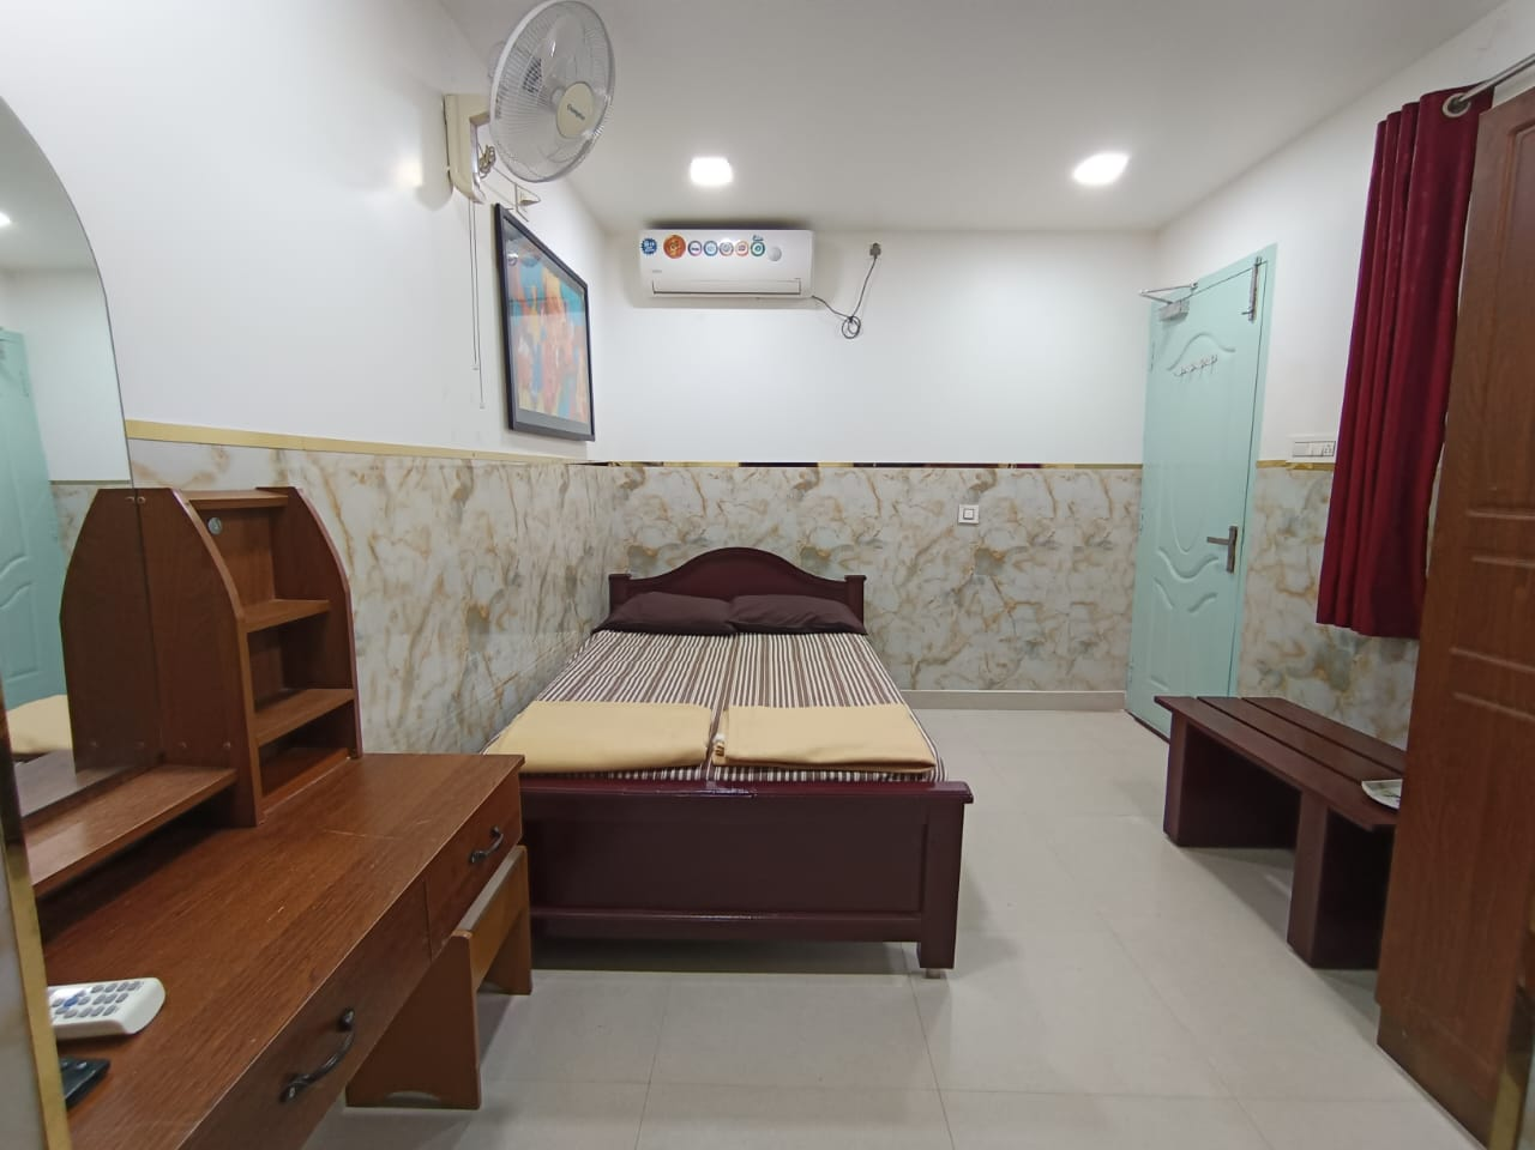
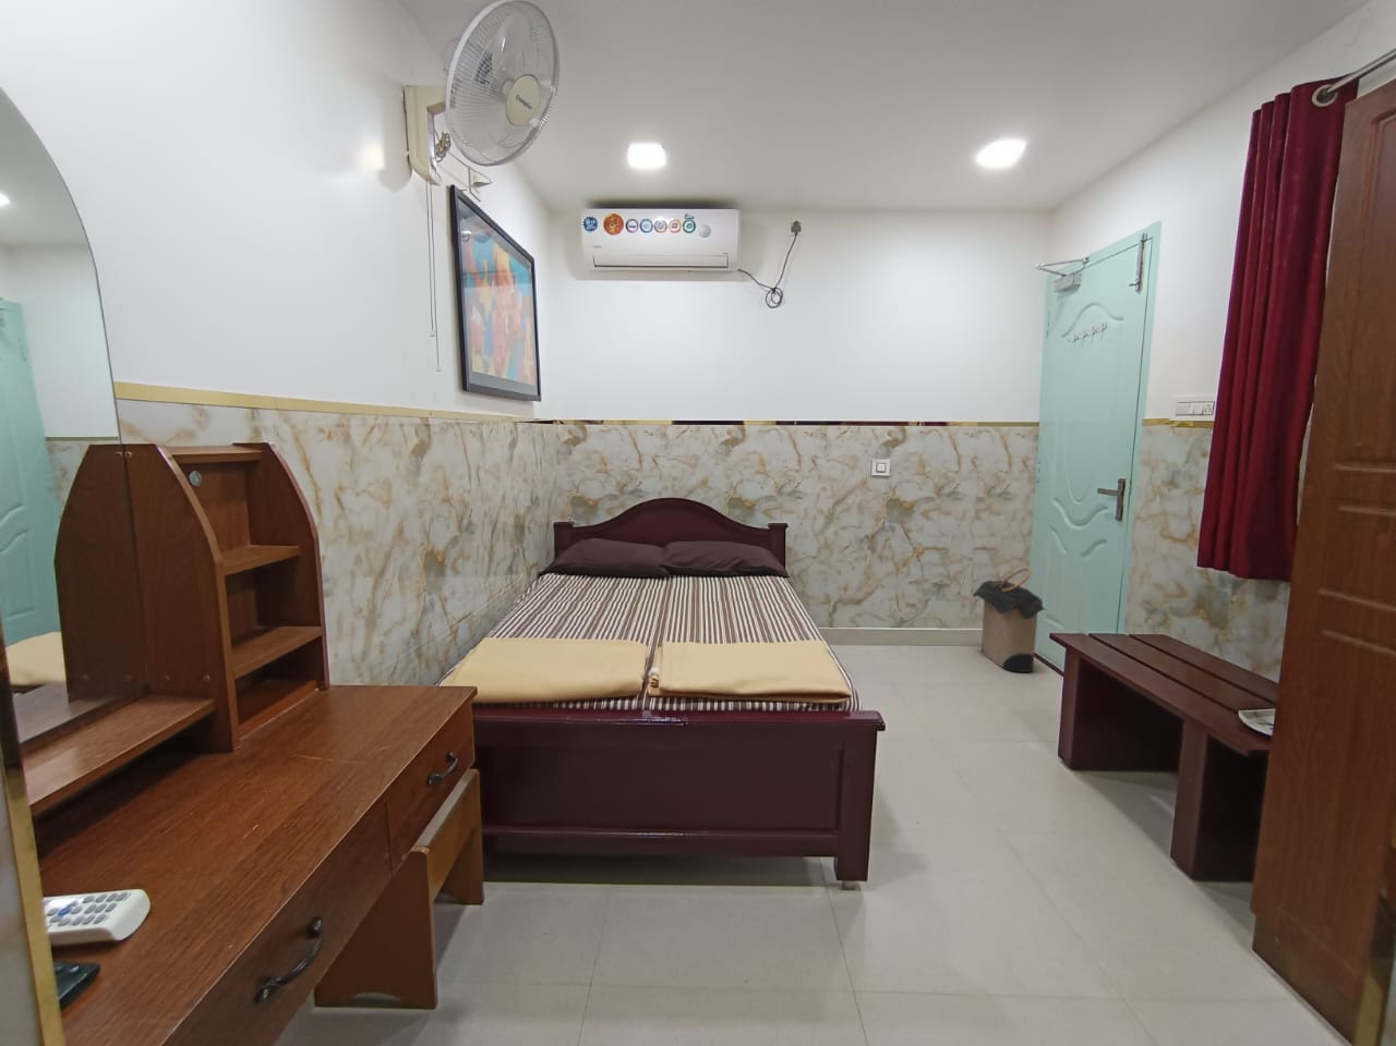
+ laundry hamper [972,567,1048,674]
